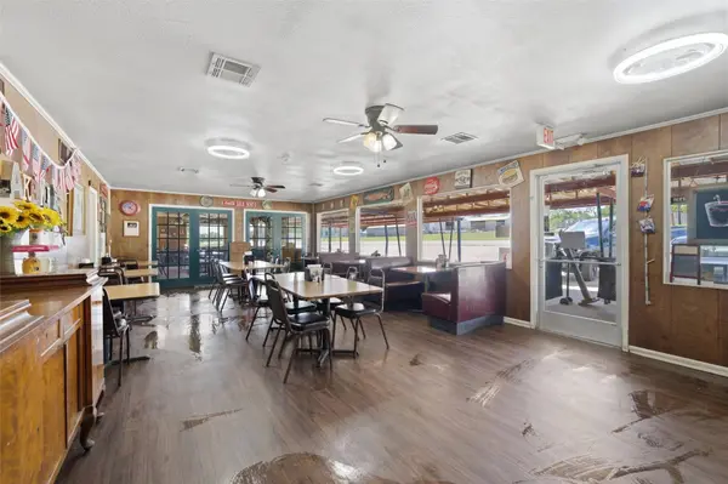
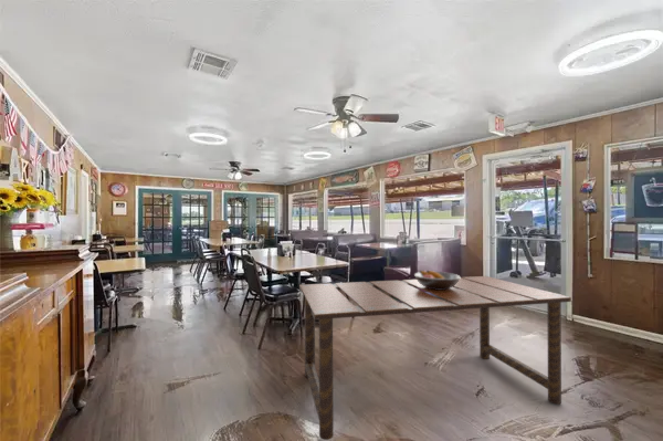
+ dining table [298,275,572,441]
+ fruit bowl [413,270,462,290]
